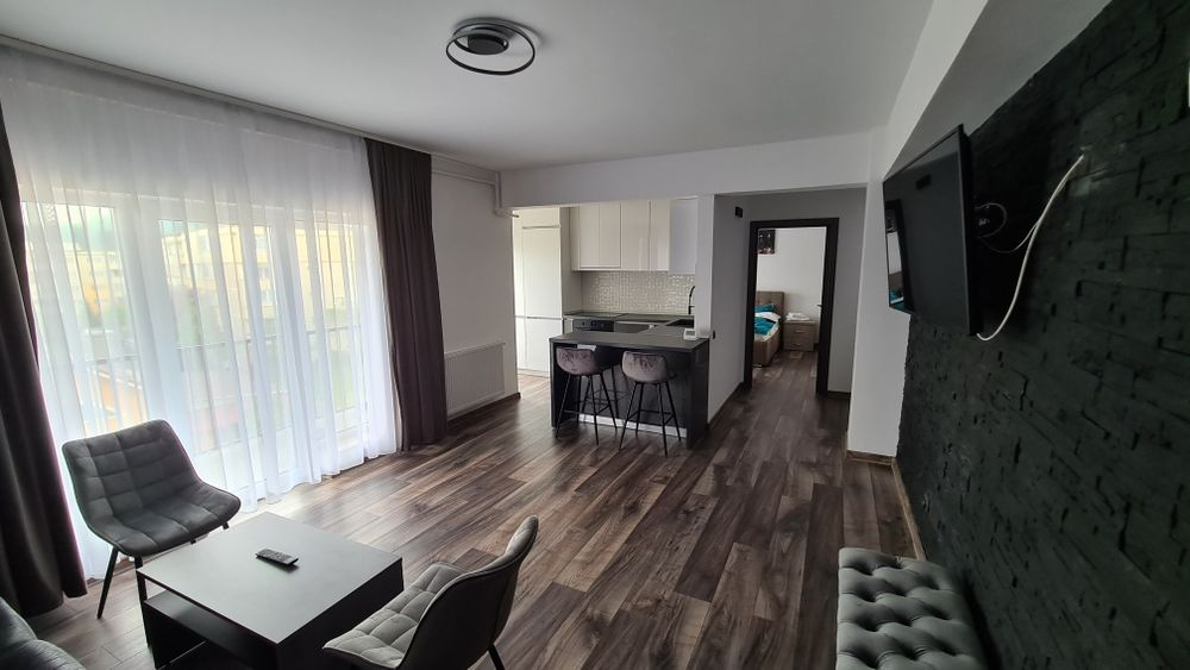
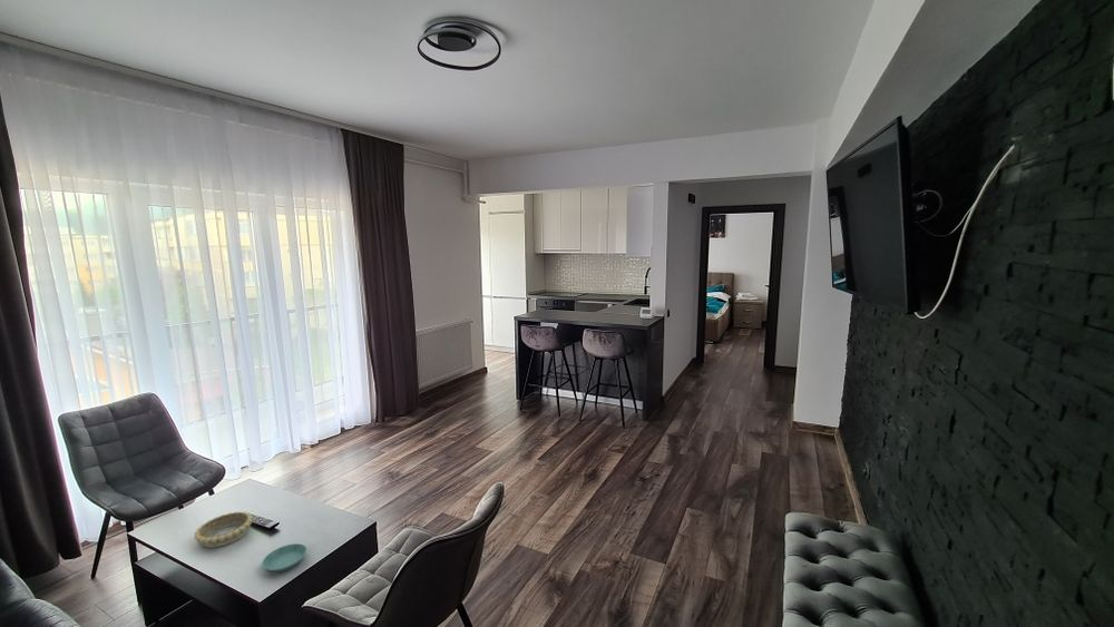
+ saucer [261,542,307,572]
+ decorative bowl [193,510,254,549]
